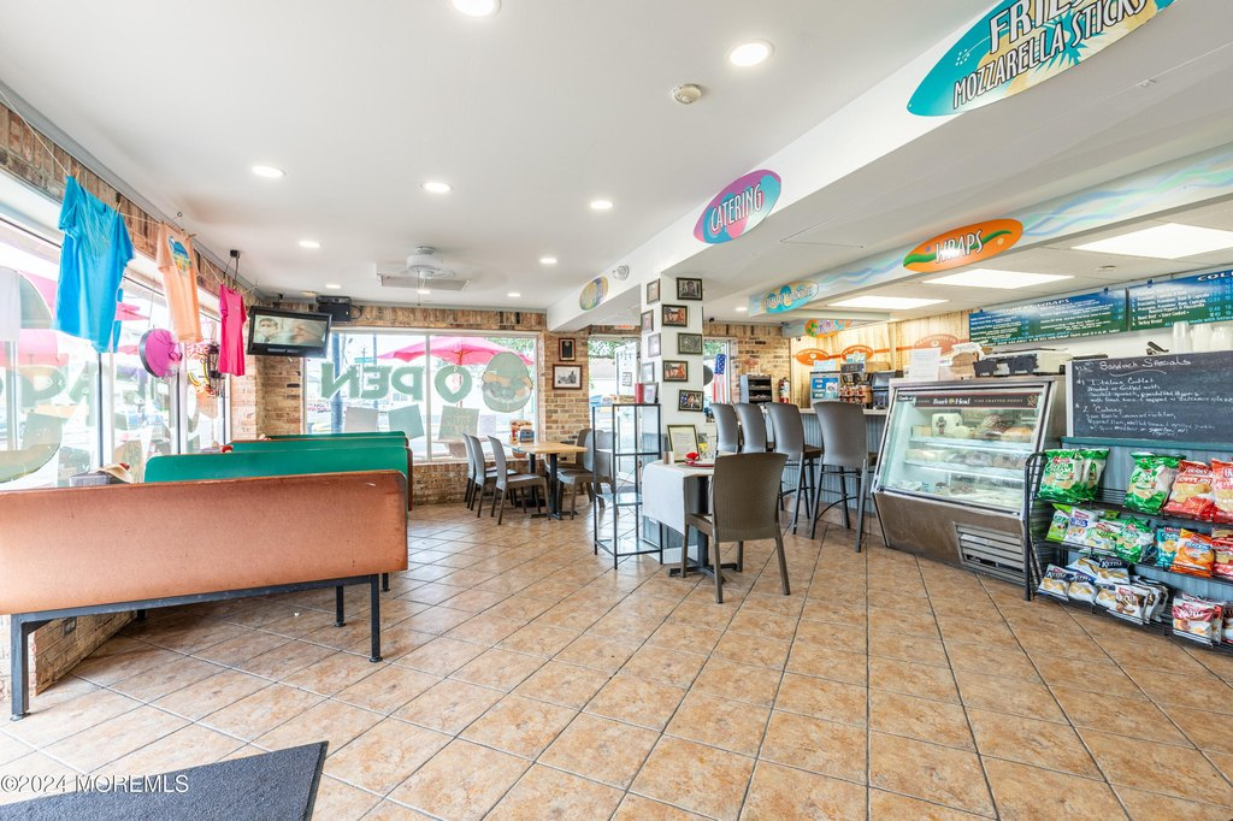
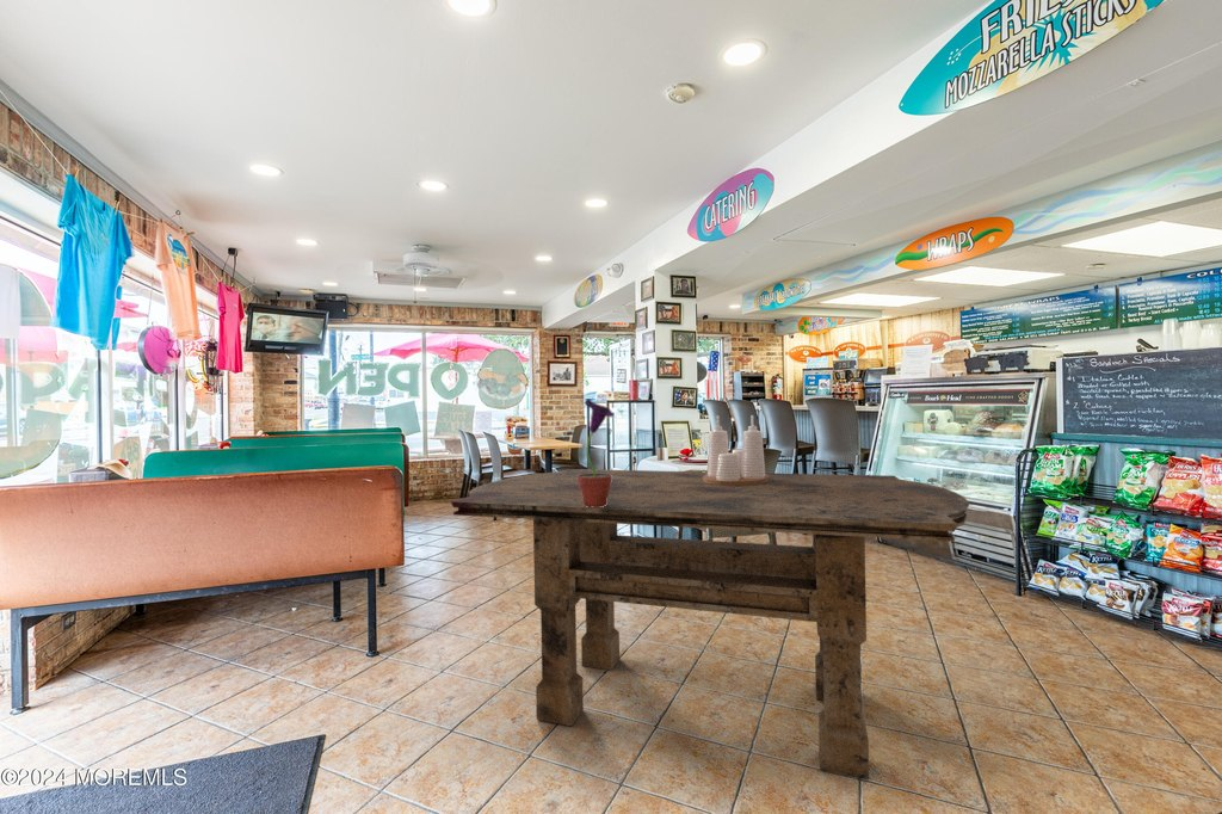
+ potted flower [578,397,615,507]
+ dining table [450,468,970,781]
+ condiment set [703,414,769,486]
